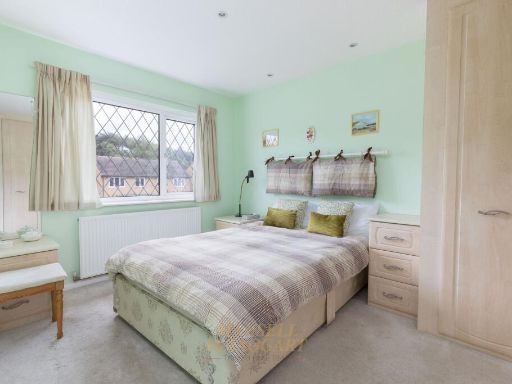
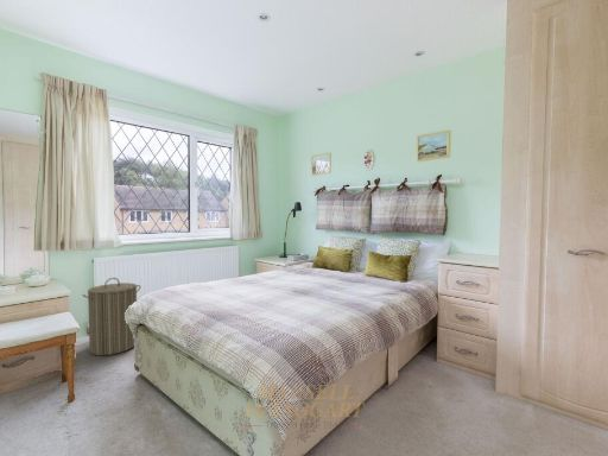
+ laundry hamper [81,277,141,356]
